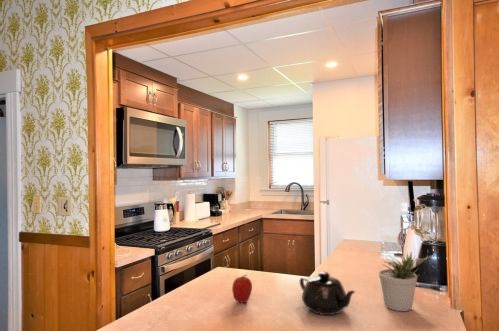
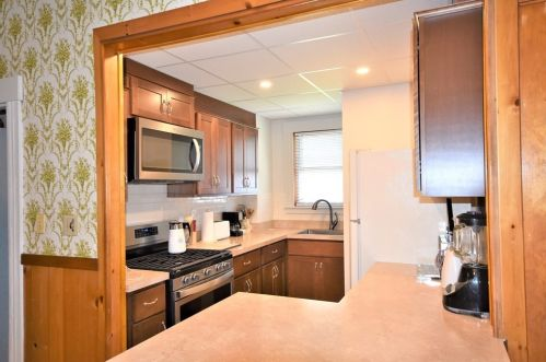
- fruit [231,274,253,304]
- teapot [299,271,357,316]
- potted plant [378,251,420,312]
